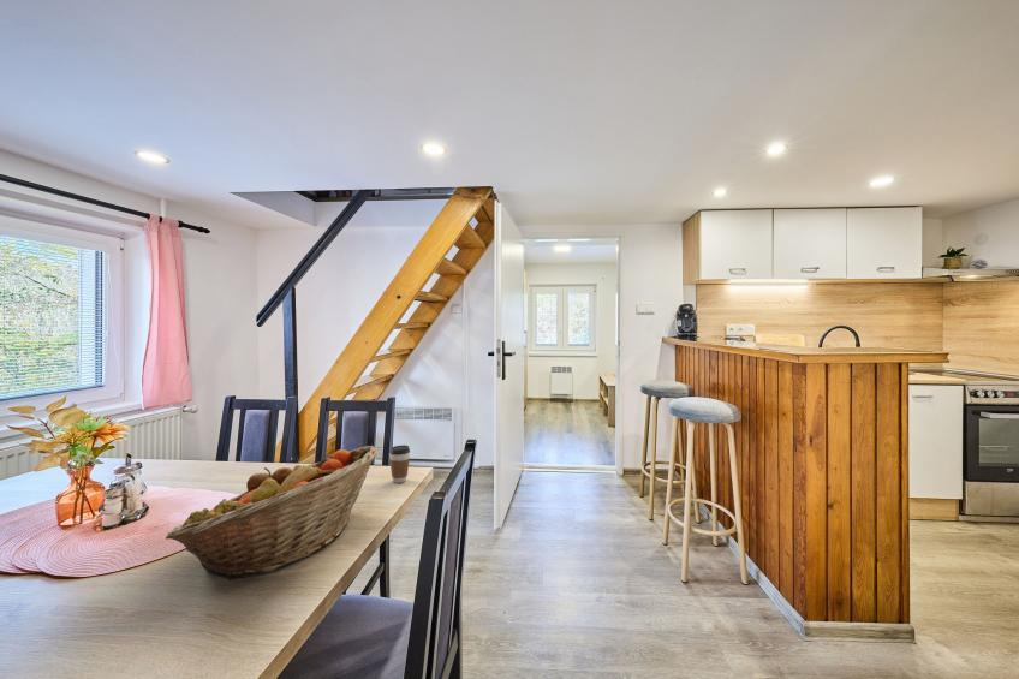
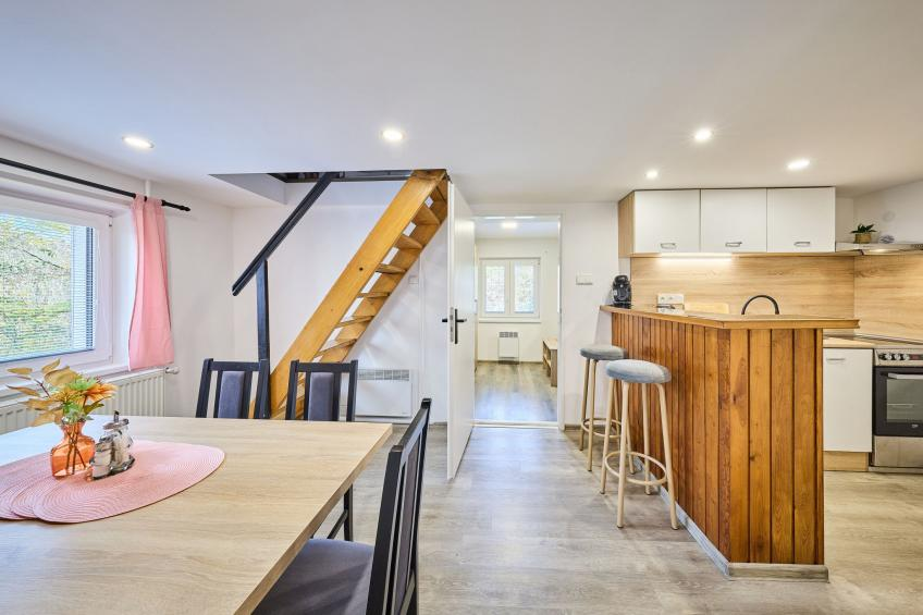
- coffee cup [388,445,411,484]
- fruit basket [165,445,379,582]
